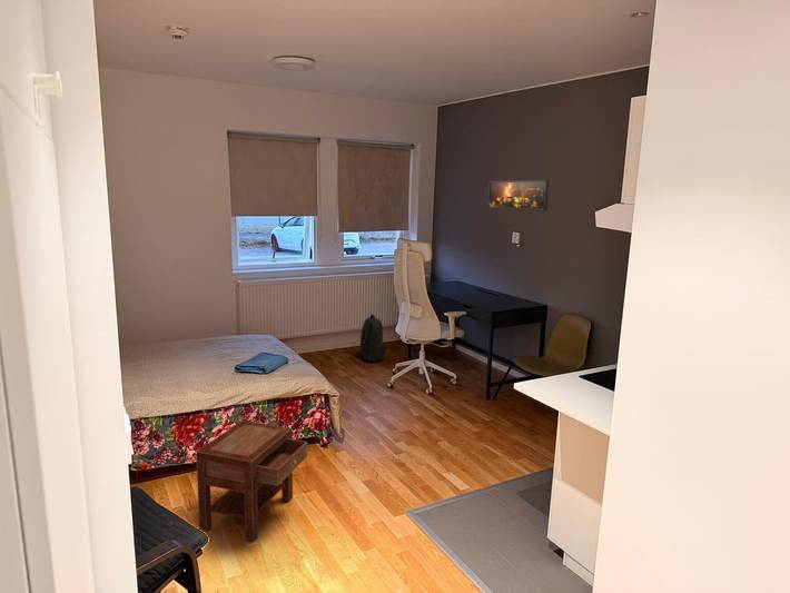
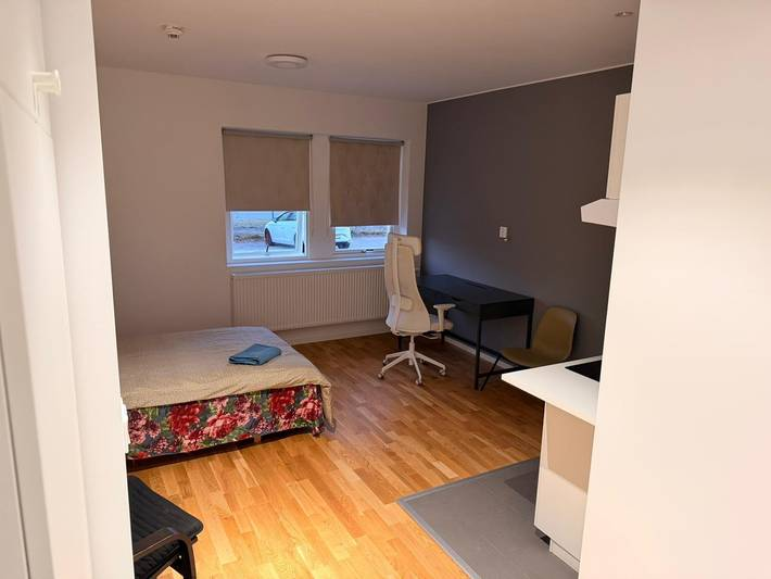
- nightstand [195,419,308,542]
- backpack [358,314,387,363]
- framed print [486,178,550,211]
